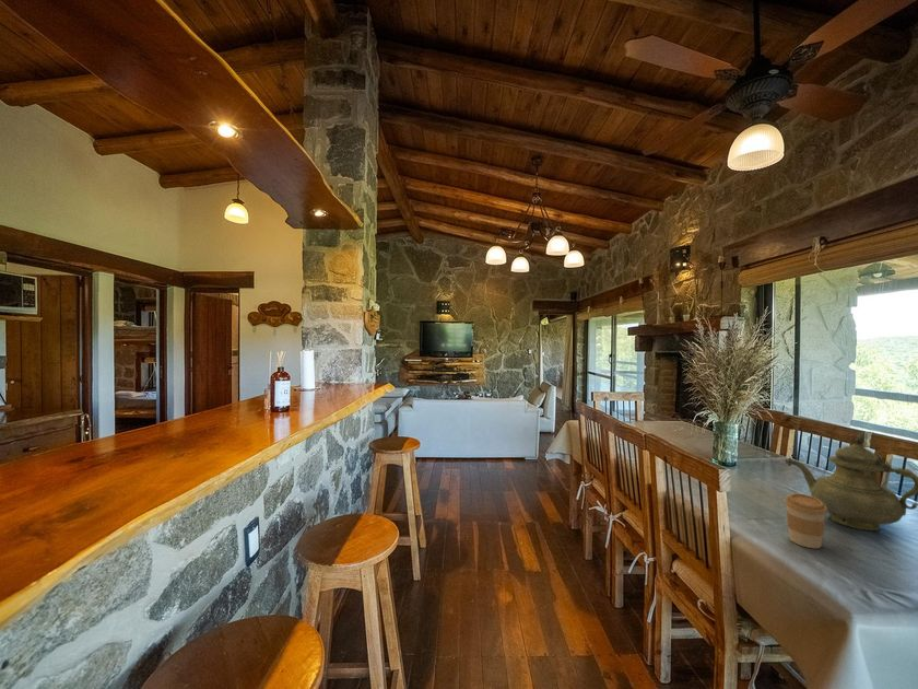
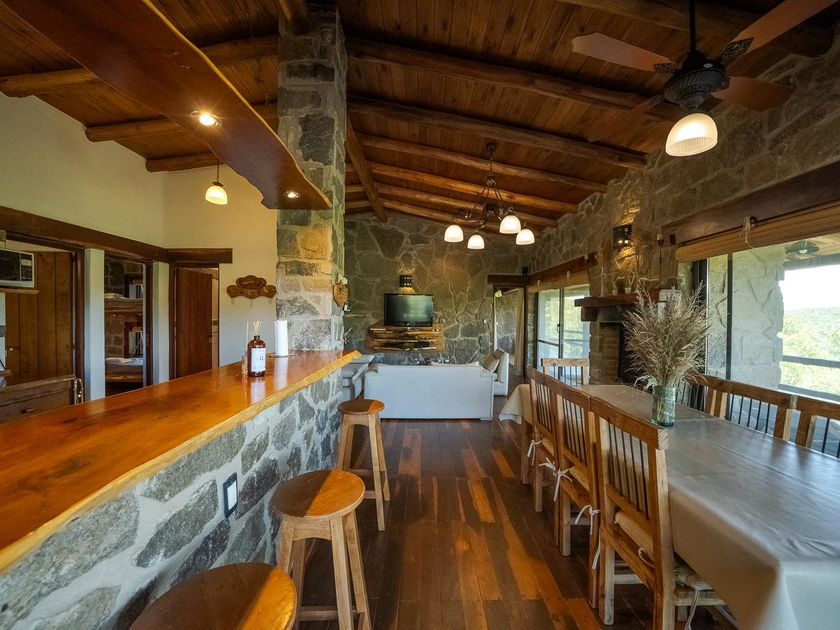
- coffee cup [784,492,828,549]
- teapot [784,431,918,532]
